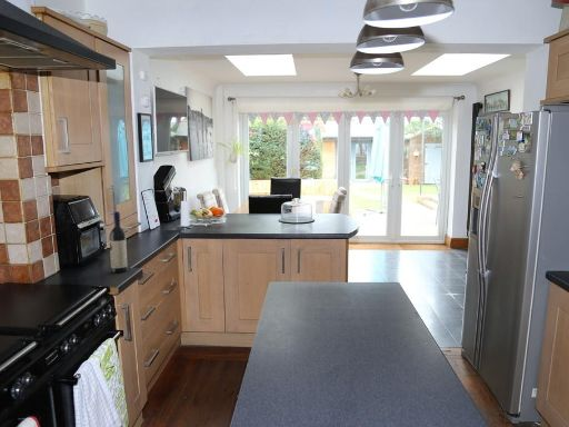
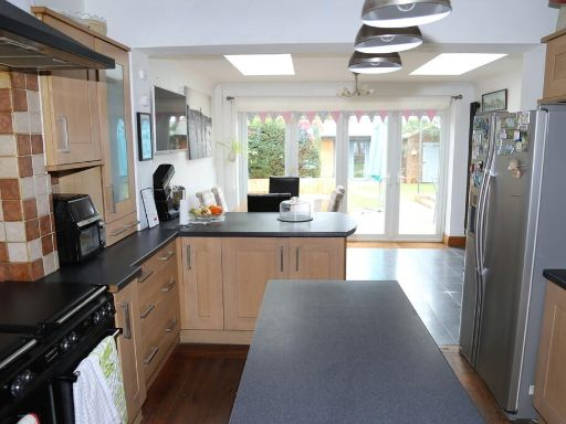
- wine bottle [109,210,129,274]
